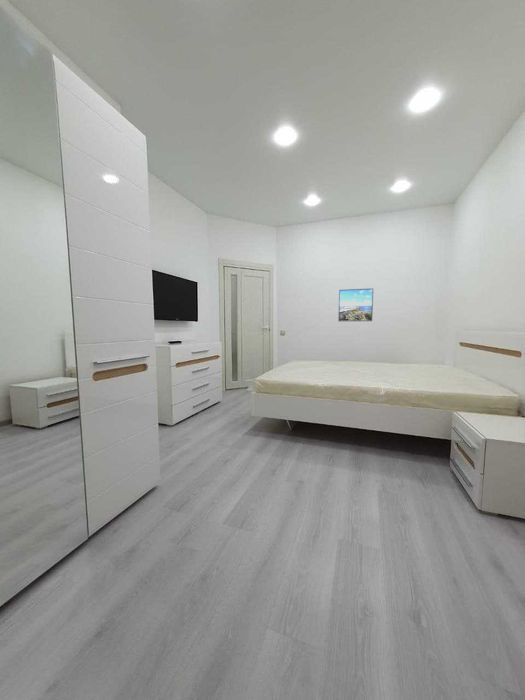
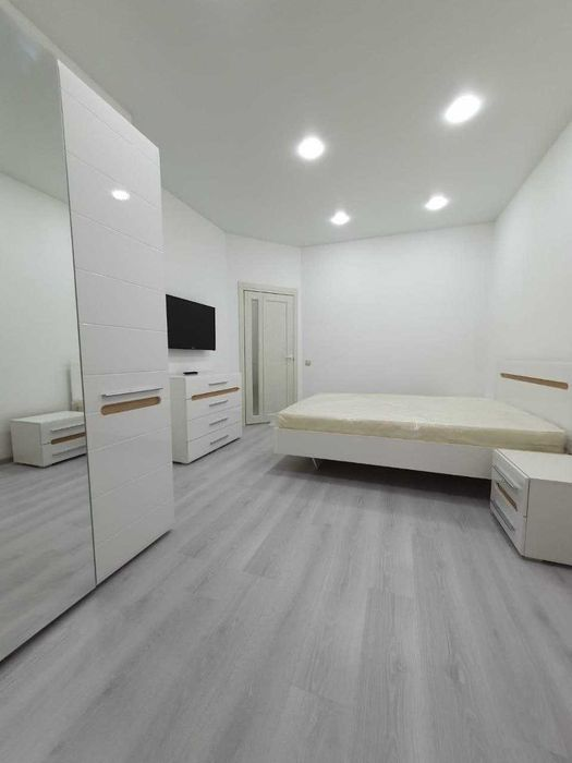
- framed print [337,287,374,322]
